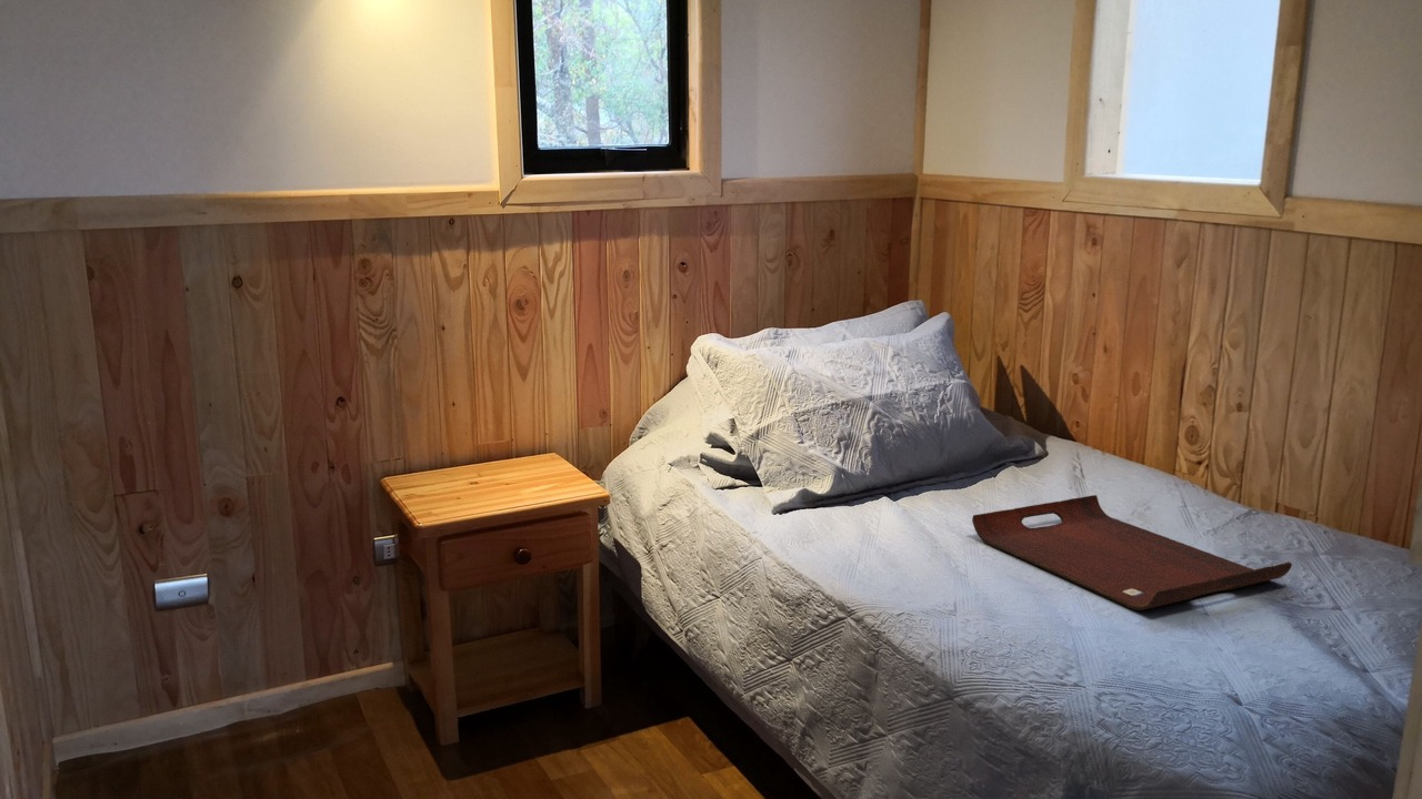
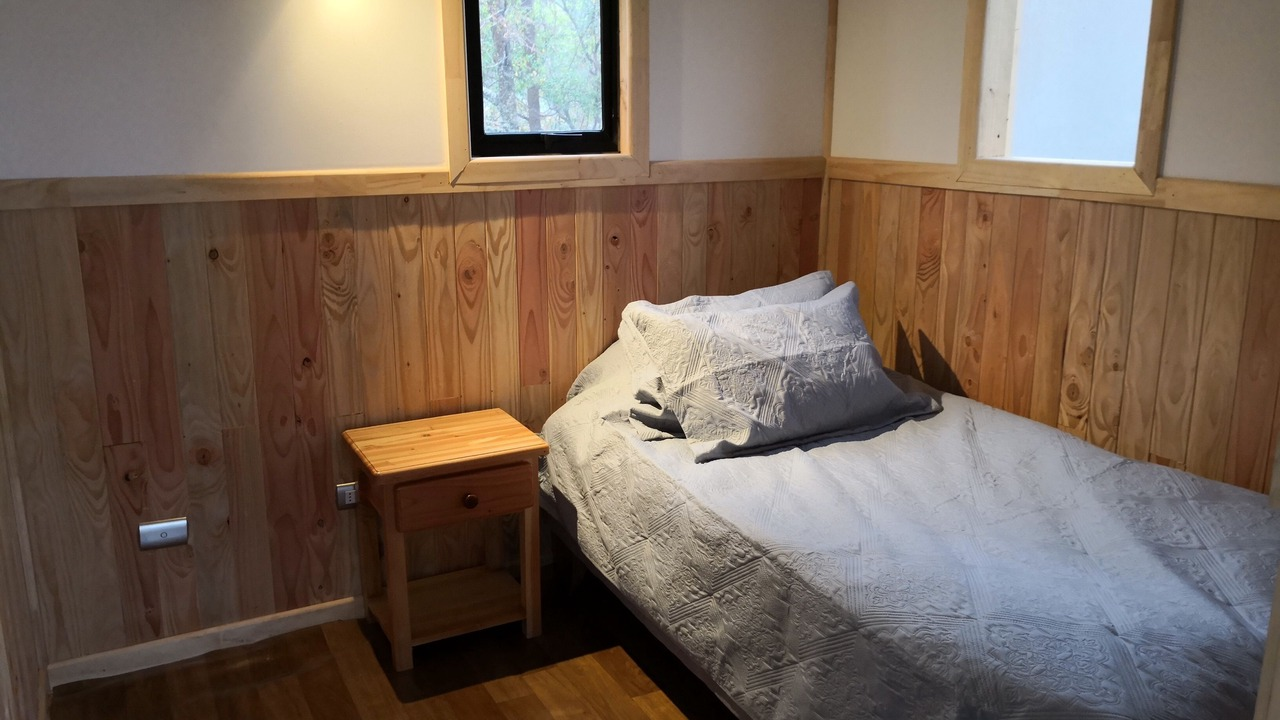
- serving tray [971,494,1293,611]
